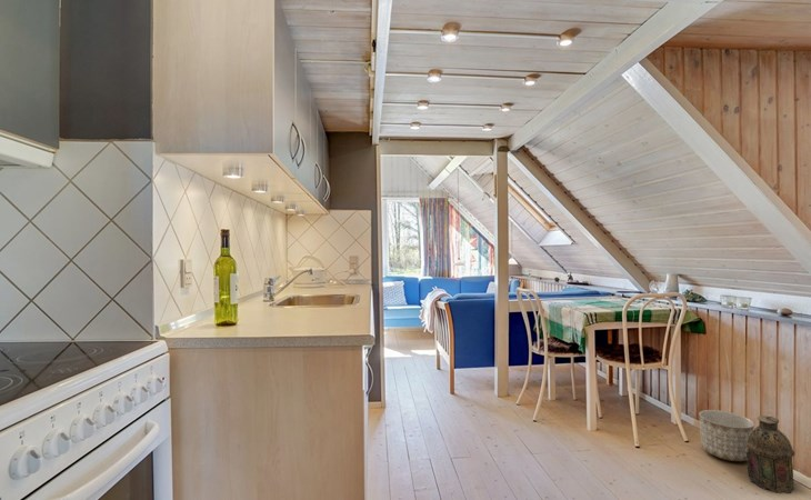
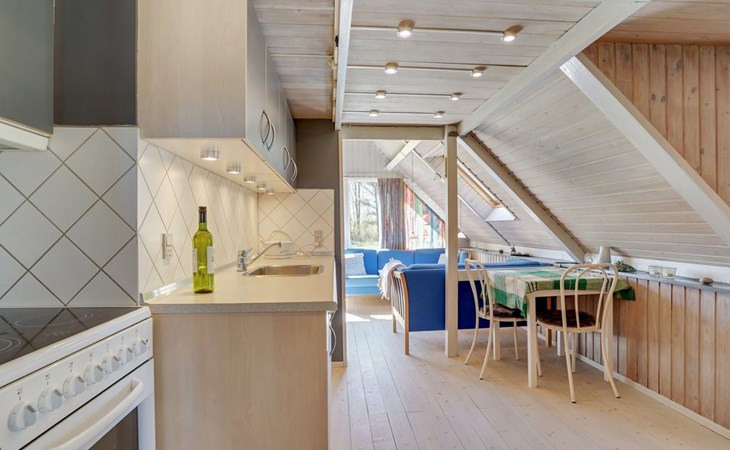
- planter [698,409,755,462]
- lantern [745,414,795,494]
